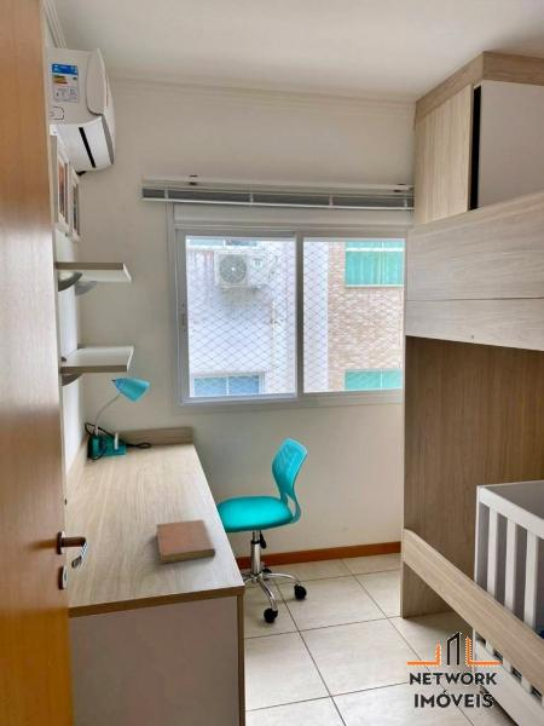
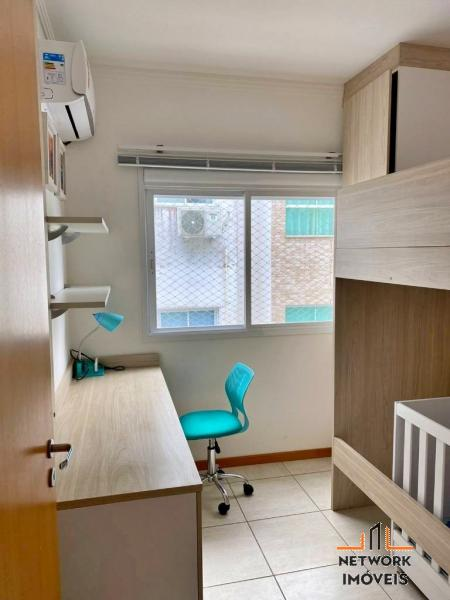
- notebook [155,519,216,565]
